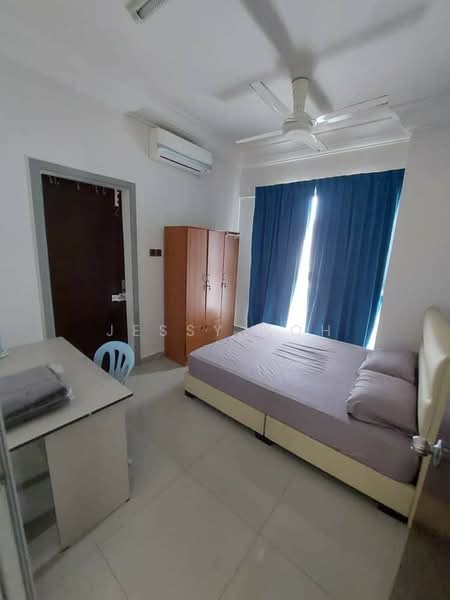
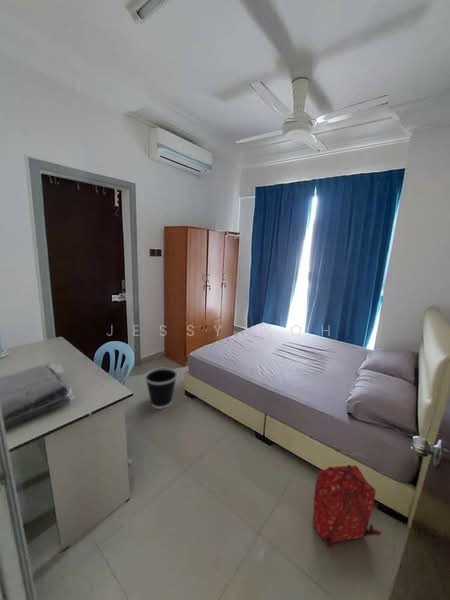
+ wastebasket [144,367,178,410]
+ backpack [311,464,382,553]
